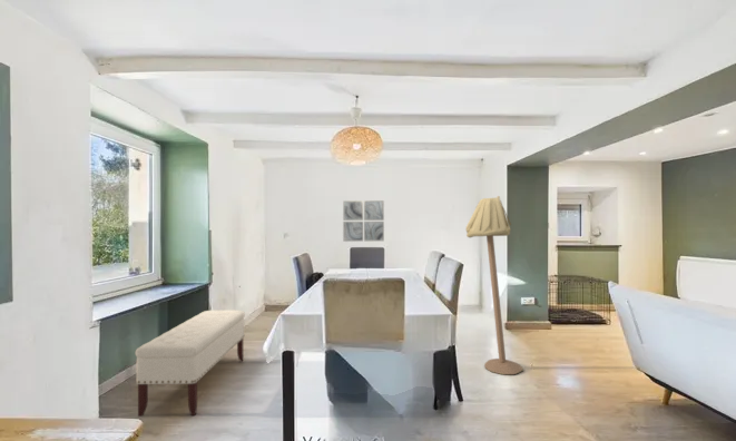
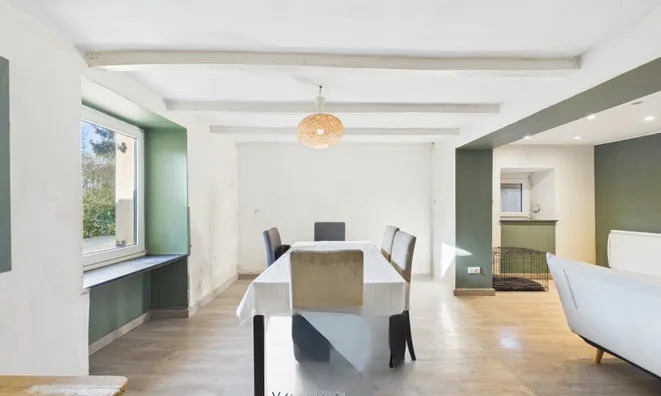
- bench [134,308,246,418]
- floor lamp [464,195,524,375]
- wall art [342,199,385,243]
